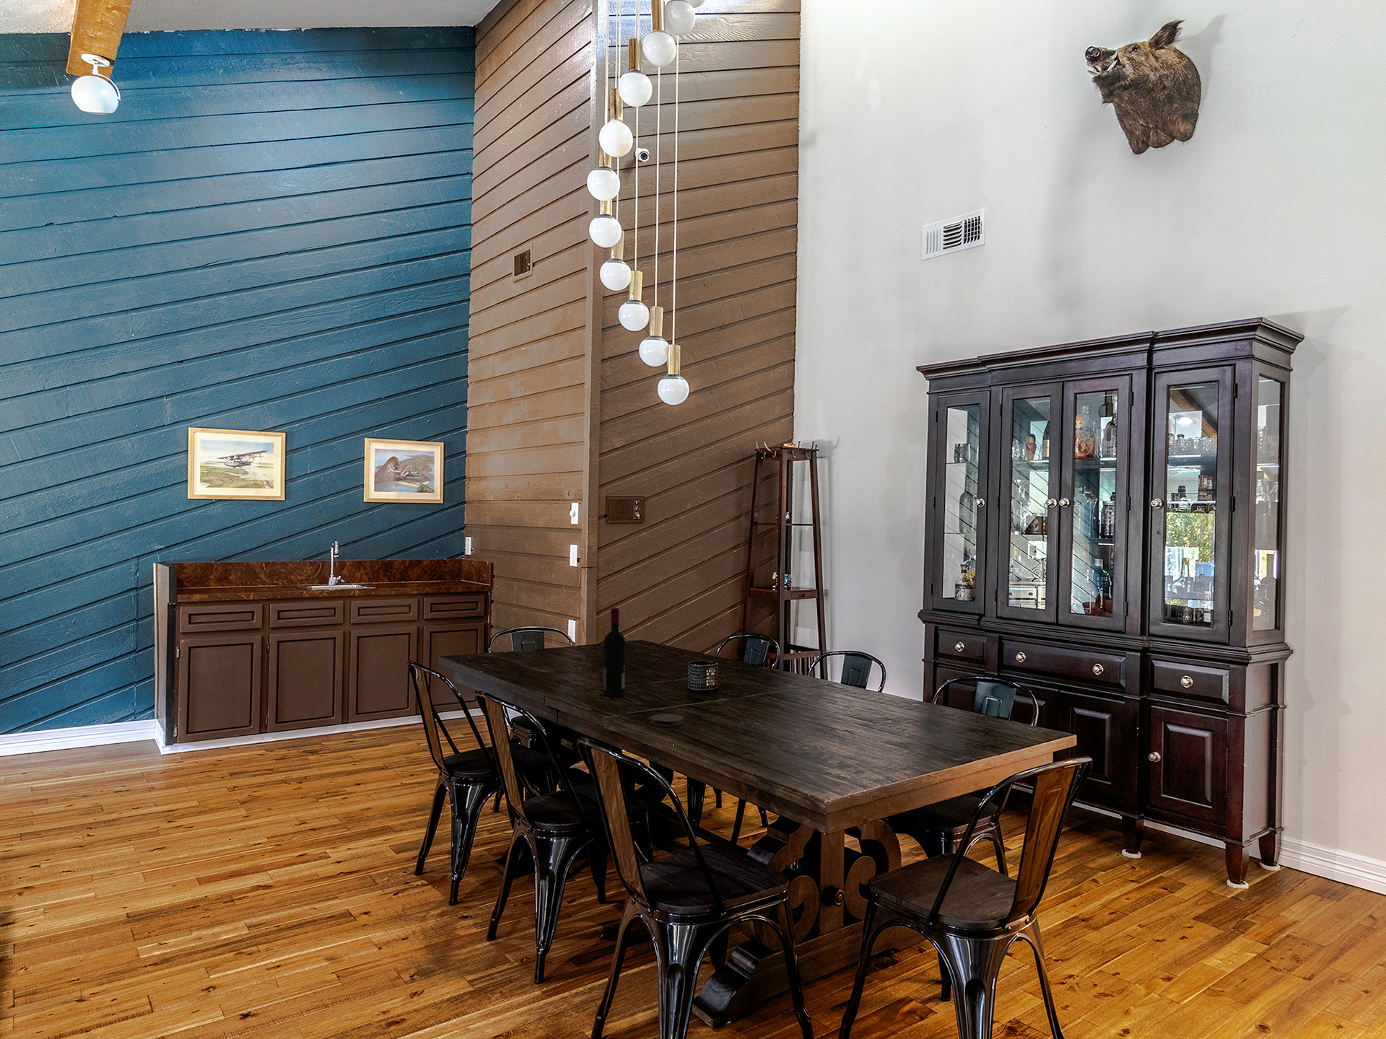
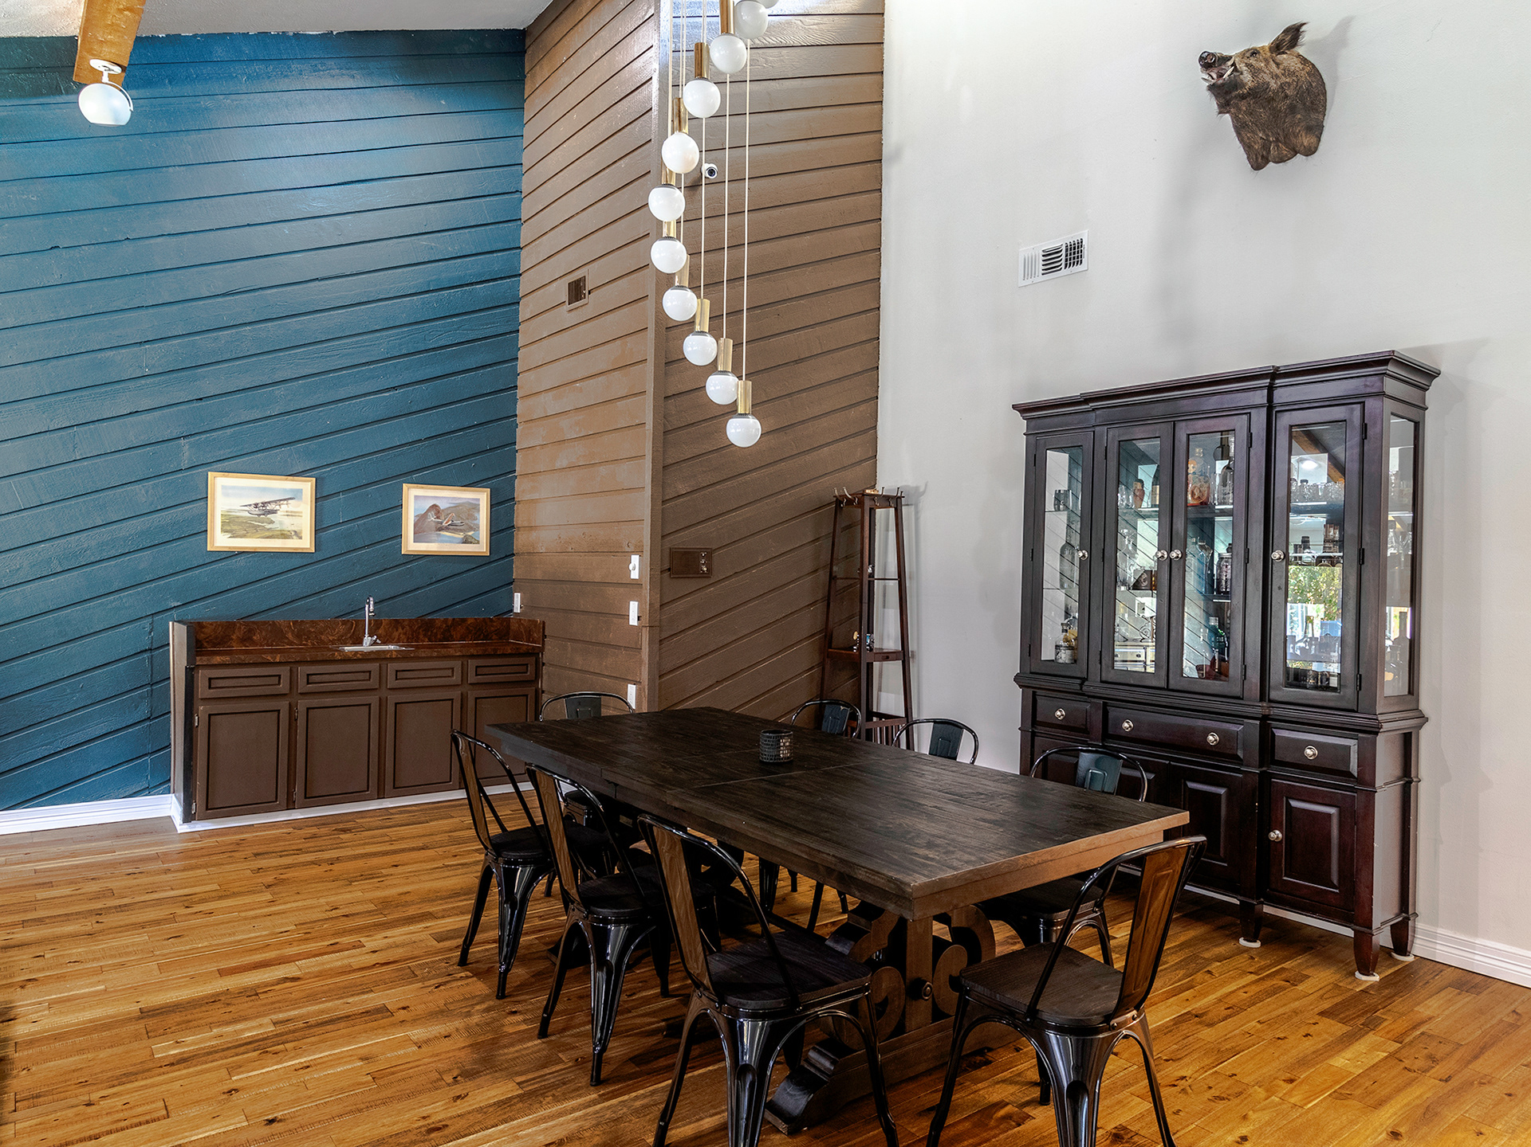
- alcohol [602,608,625,697]
- coaster [650,713,684,727]
